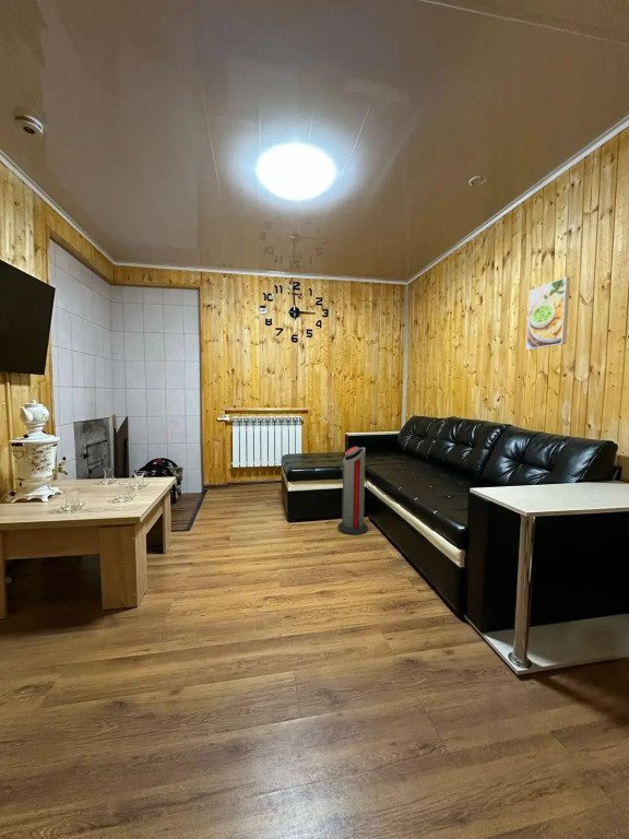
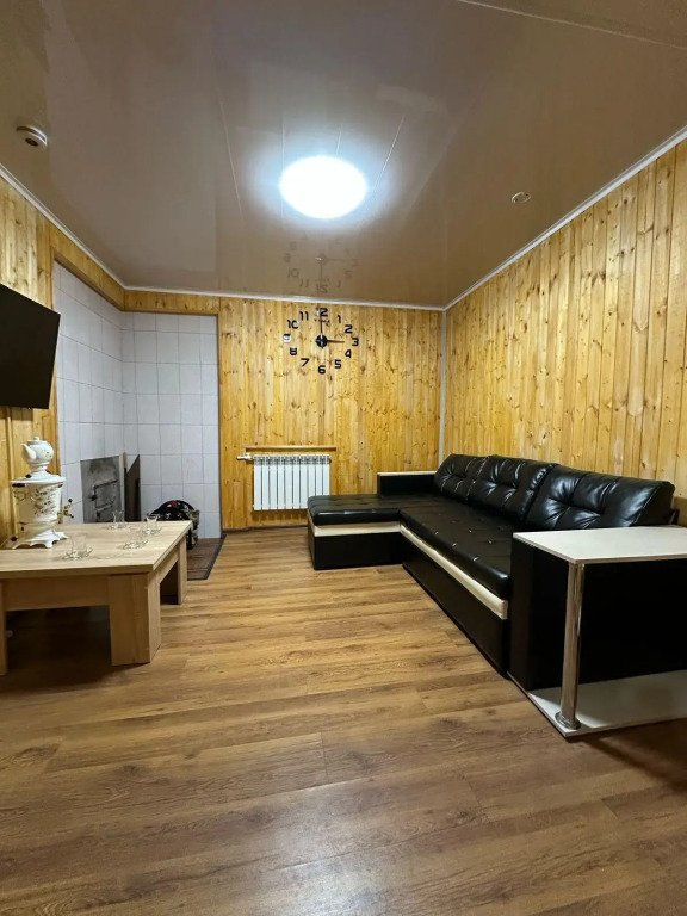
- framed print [525,275,571,351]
- air purifier [336,446,369,536]
